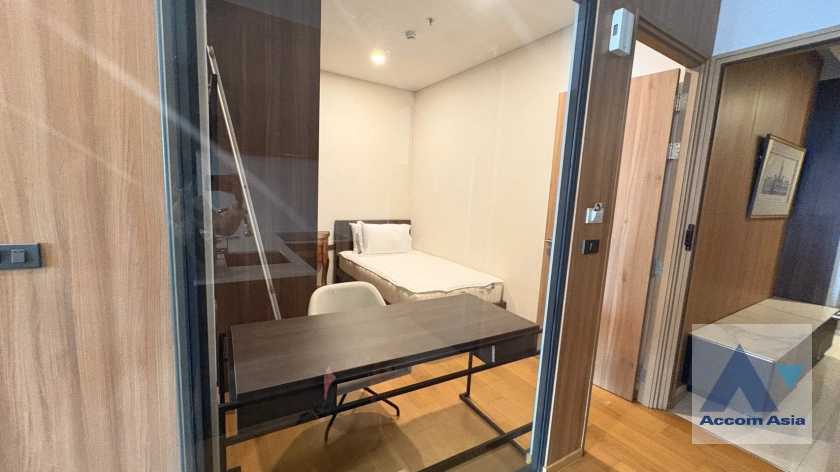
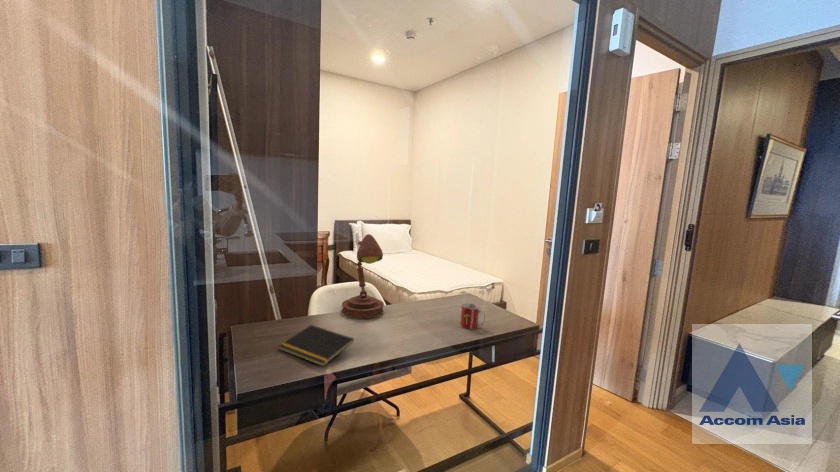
+ notepad [277,324,355,367]
+ desk lamp [341,233,385,319]
+ mug [460,302,487,330]
